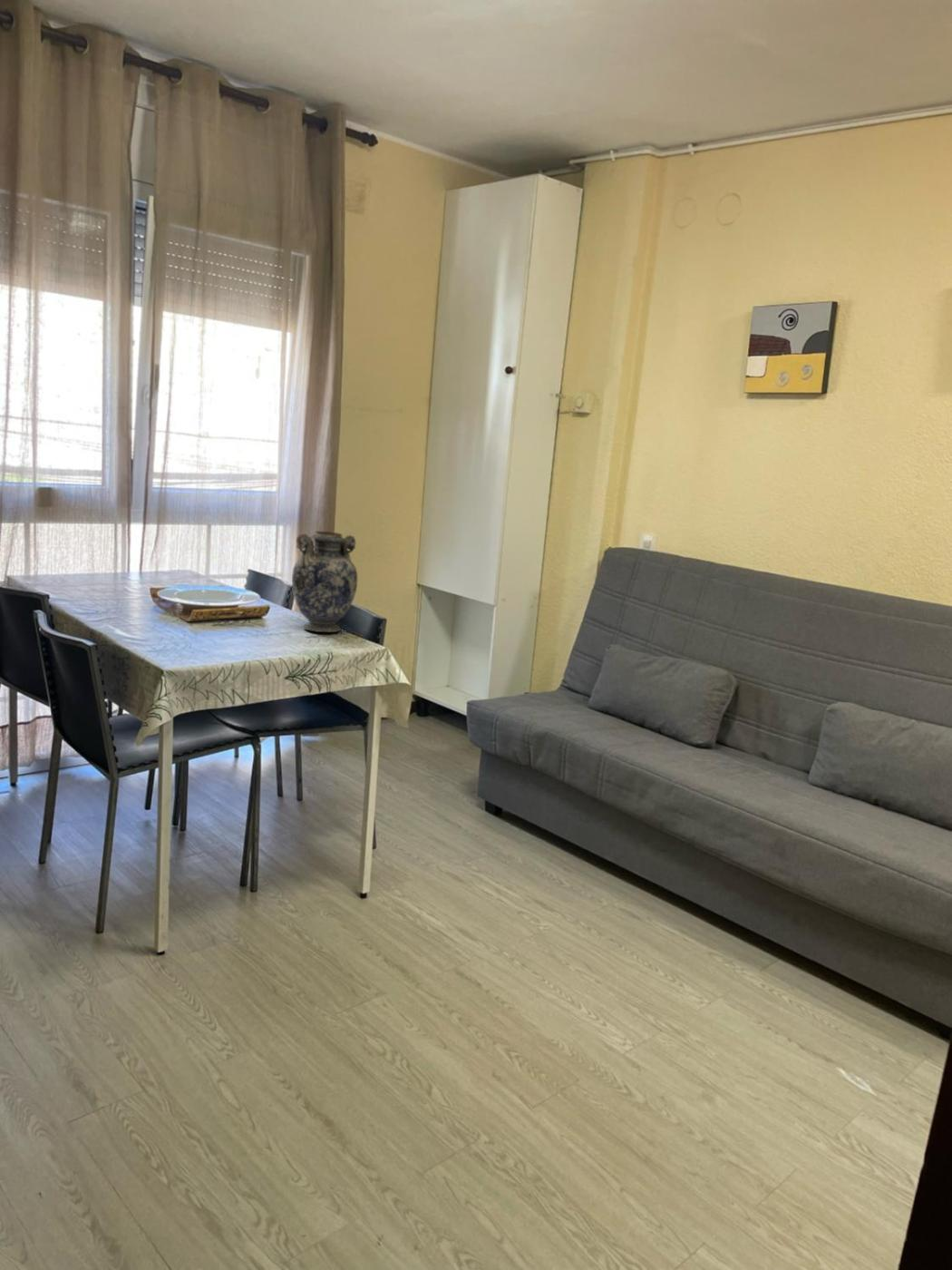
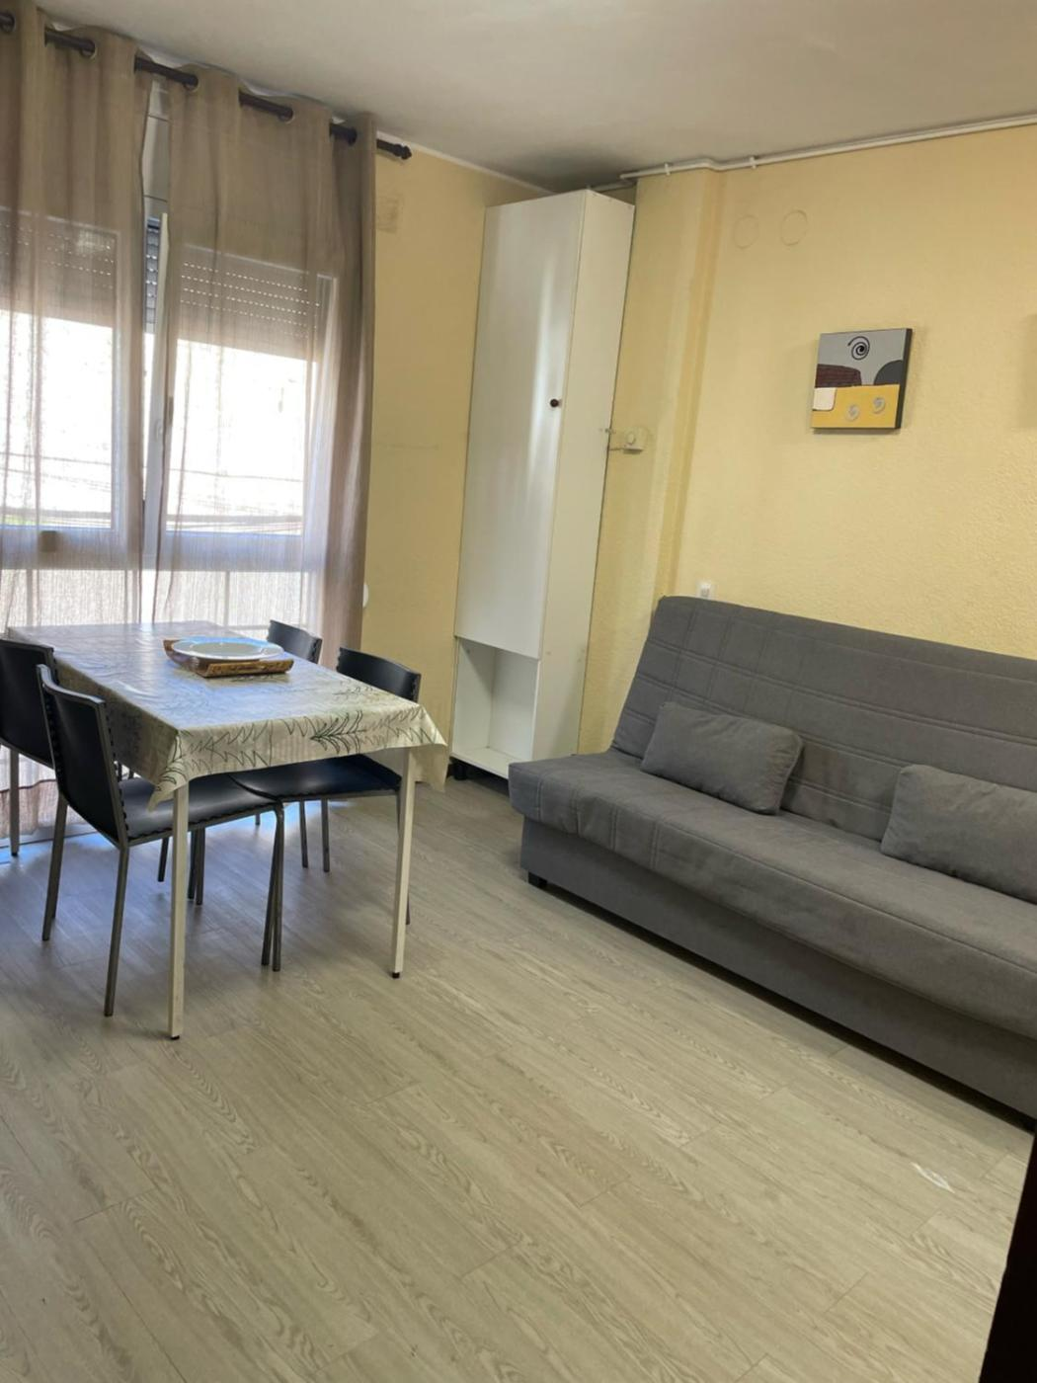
- decorative vase [291,531,358,633]
